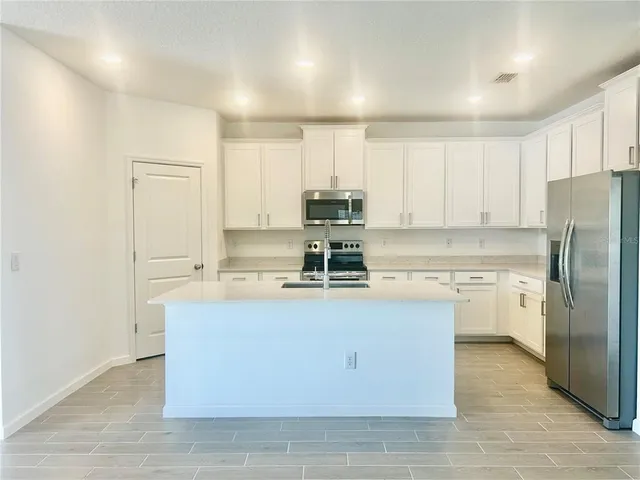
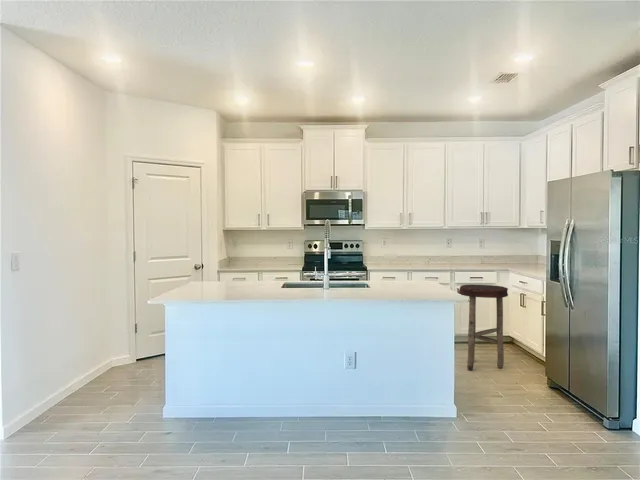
+ stool [458,284,509,371]
